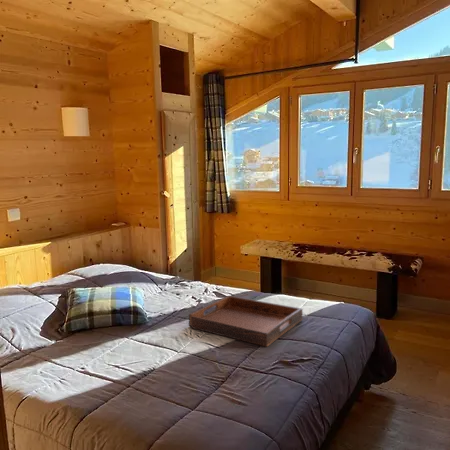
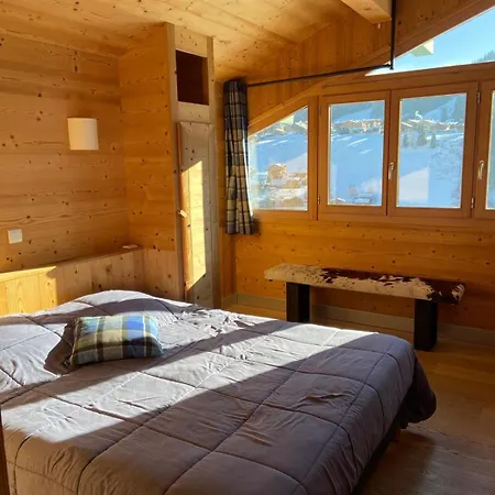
- serving tray [188,295,304,348]
